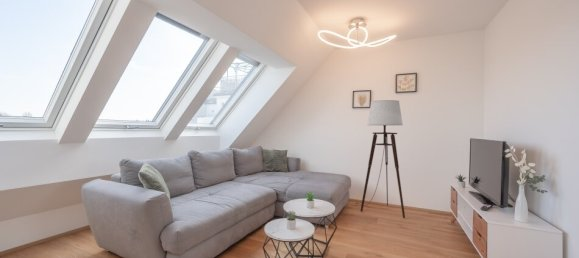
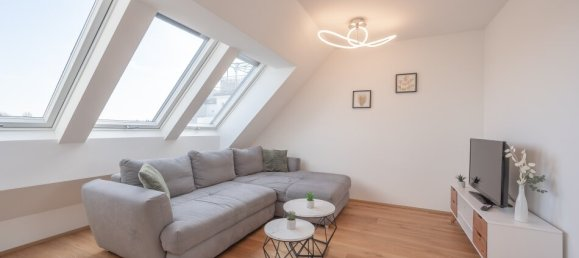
- floor lamp [353,99,406,219]
